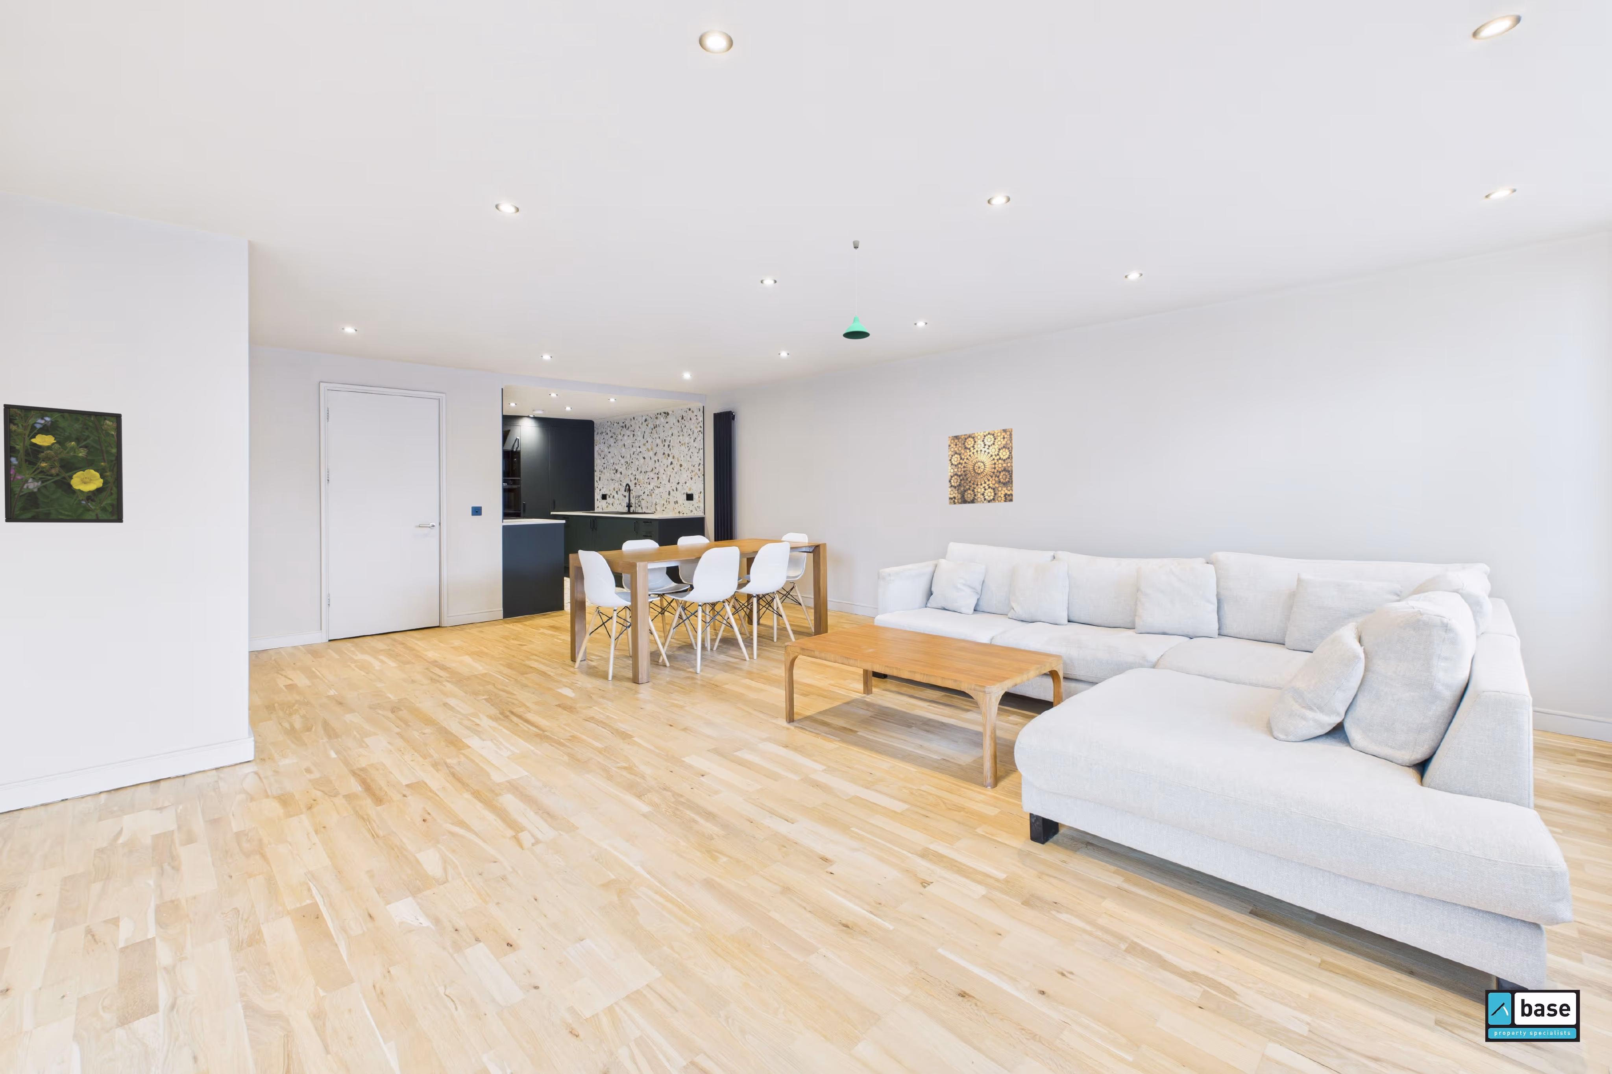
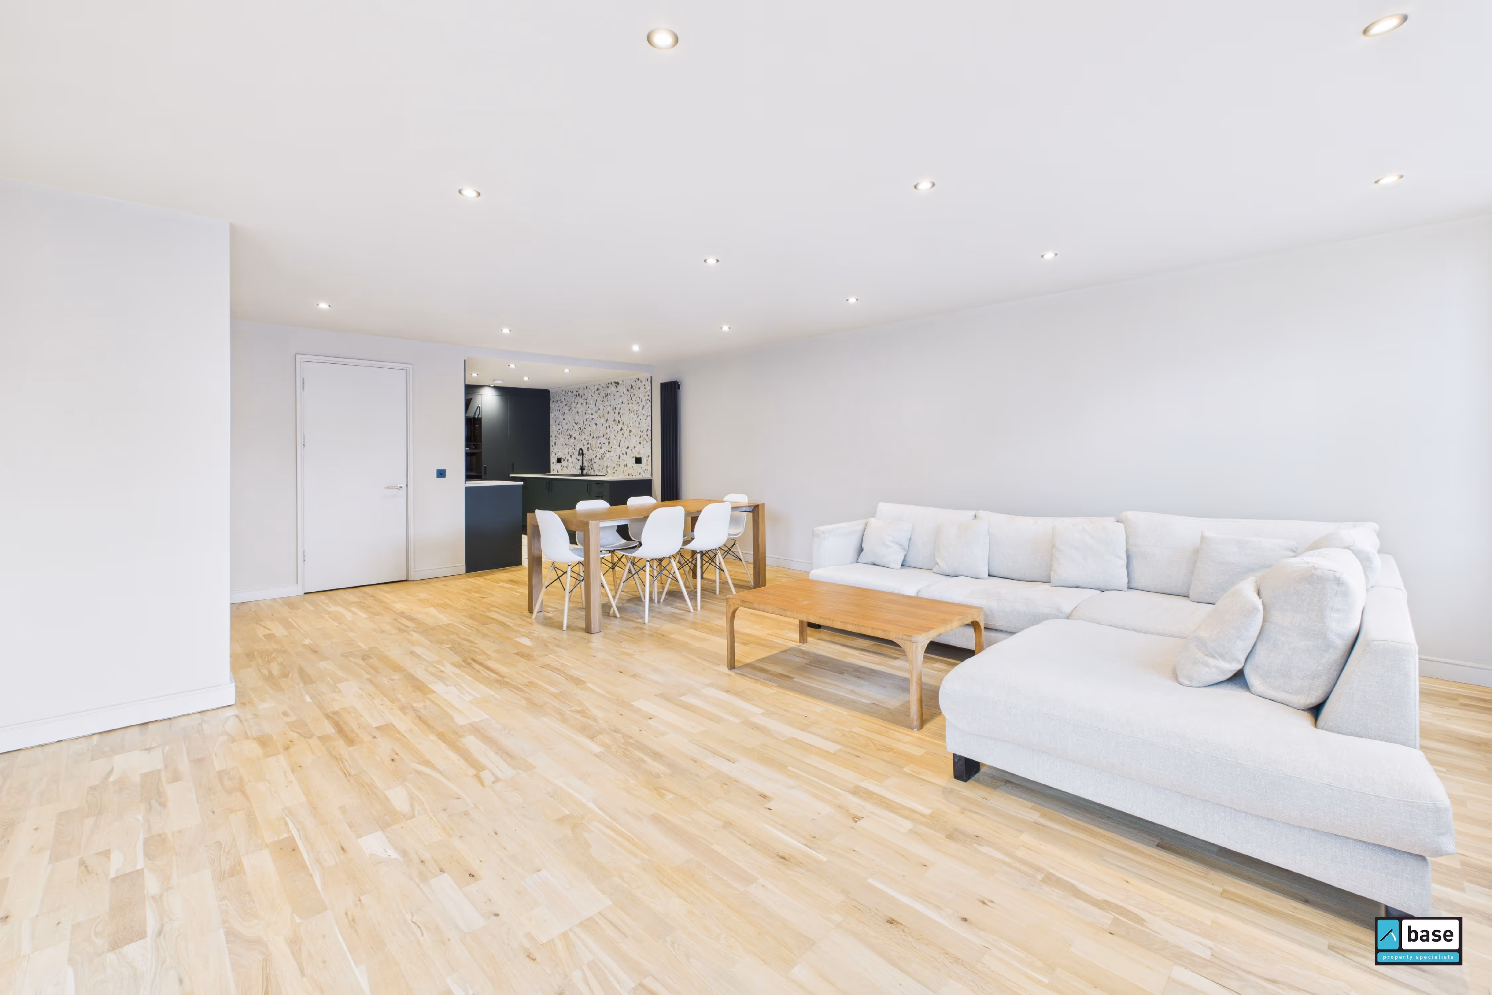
- wall art [948,428,1013,505]
- pendant light [842,240,871,339]
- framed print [4,404,124,524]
